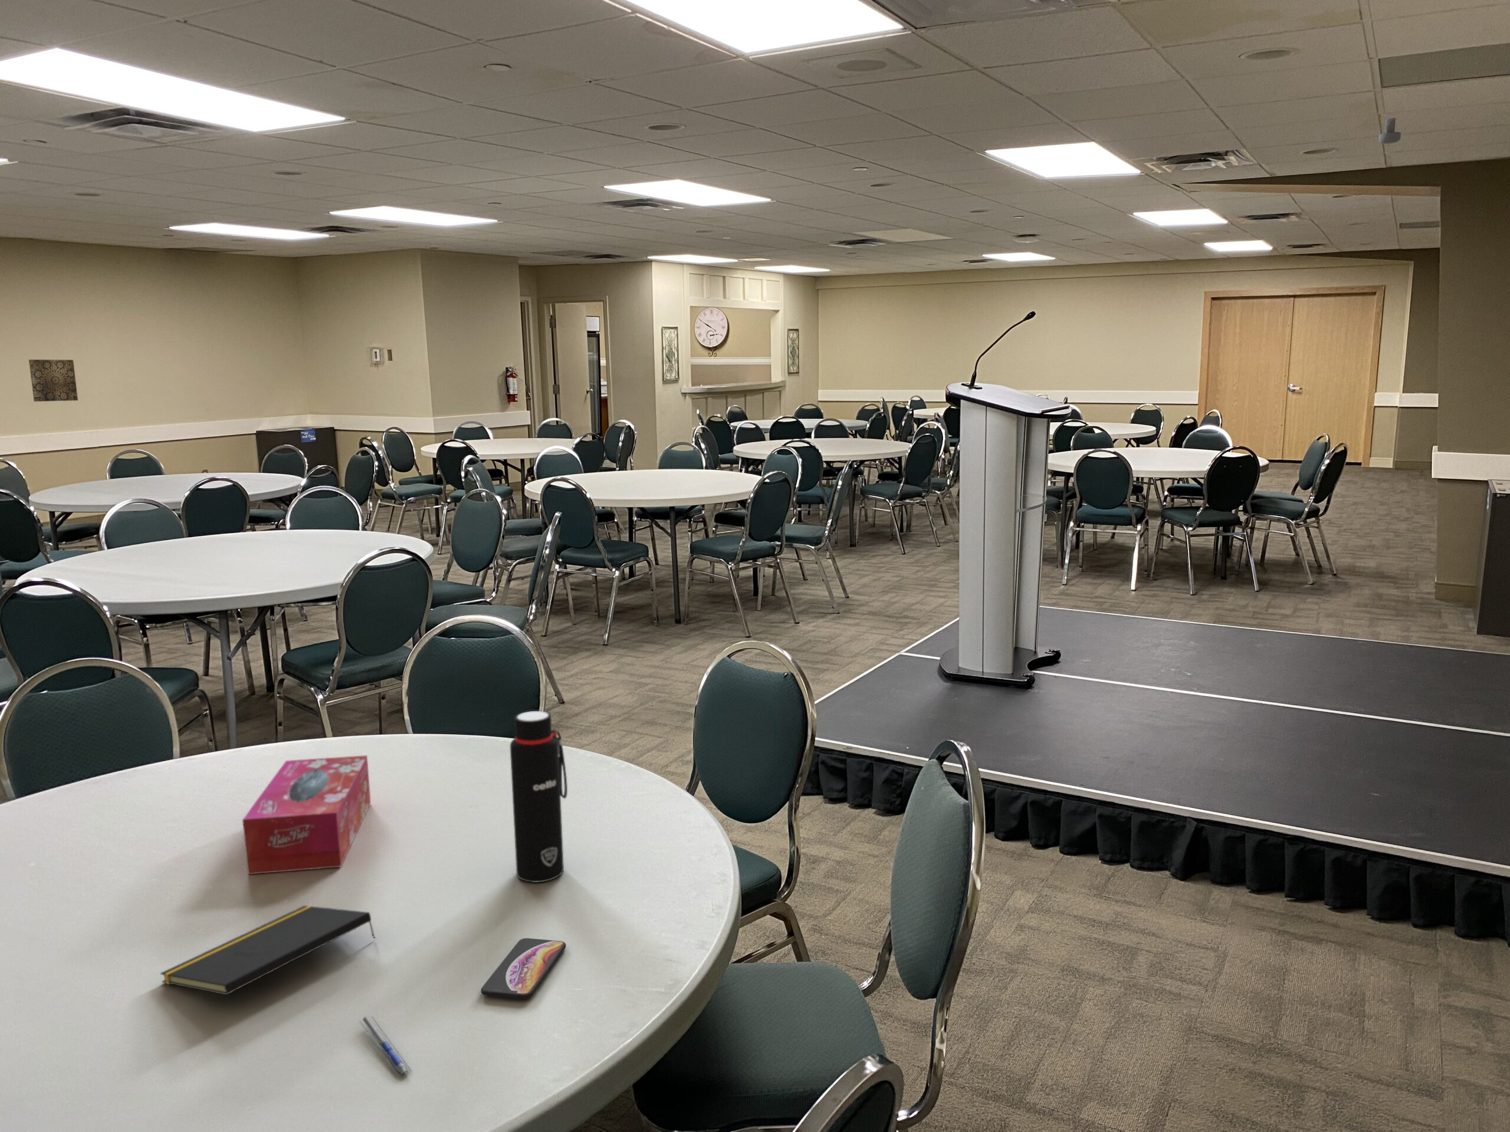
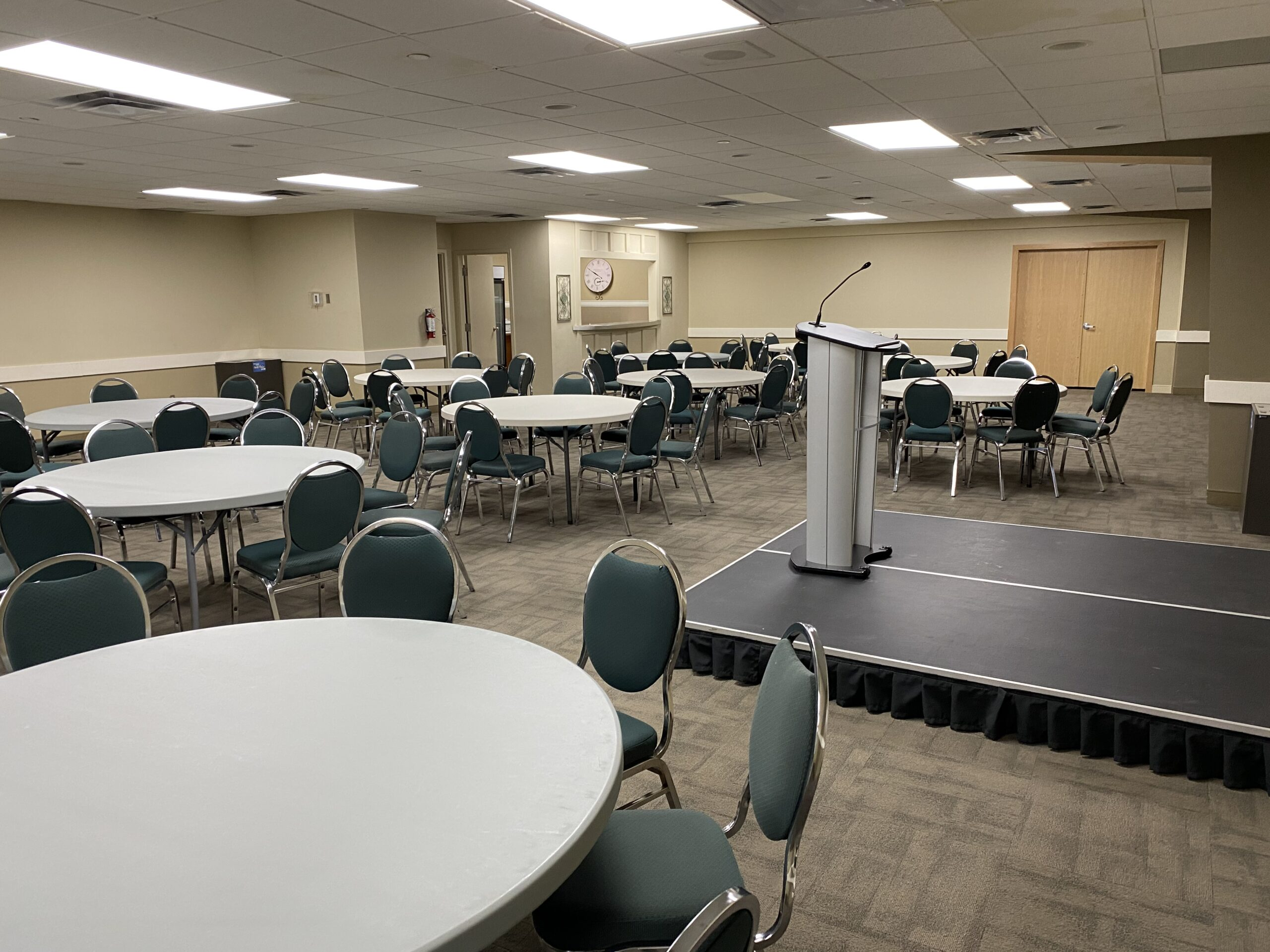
- smartphone [480,937,566,999]
- wall art [29,359,78,402]
- security camera [1378,118,1402,144]
- pen [359,1015,413,1077]
- tissue box [241,755,372,875]
- notepad [159,905,377,995]
- water bottle [510,710,568,883]
